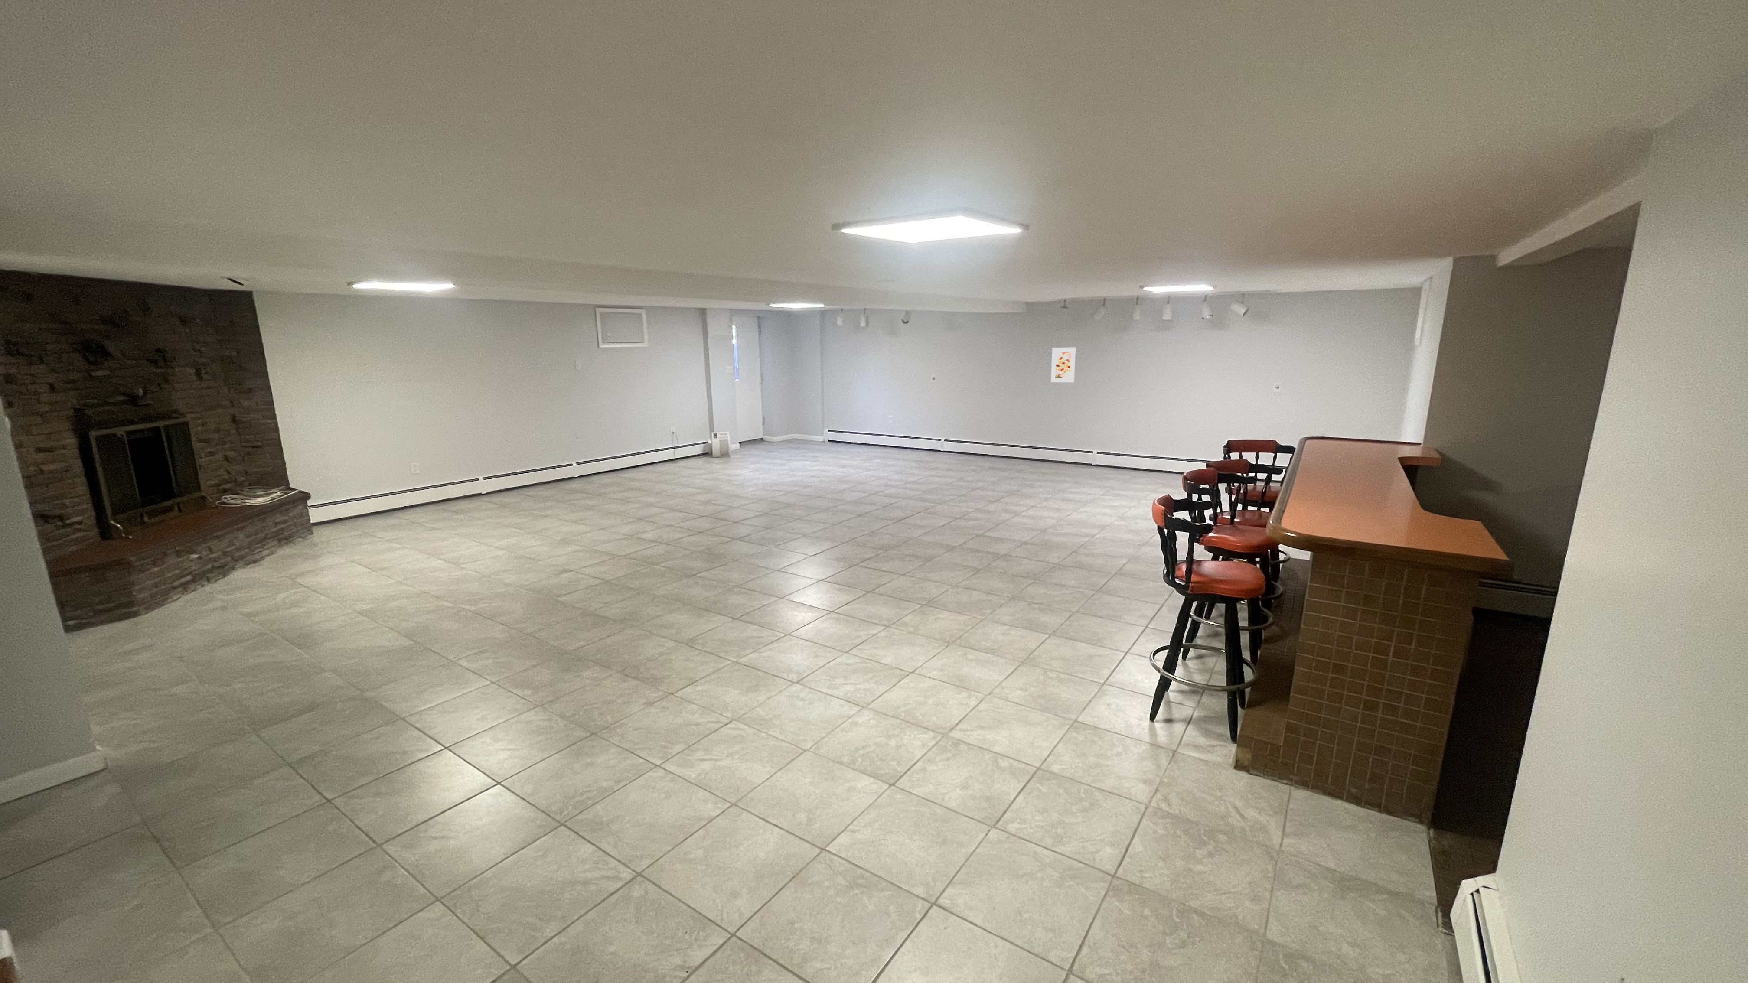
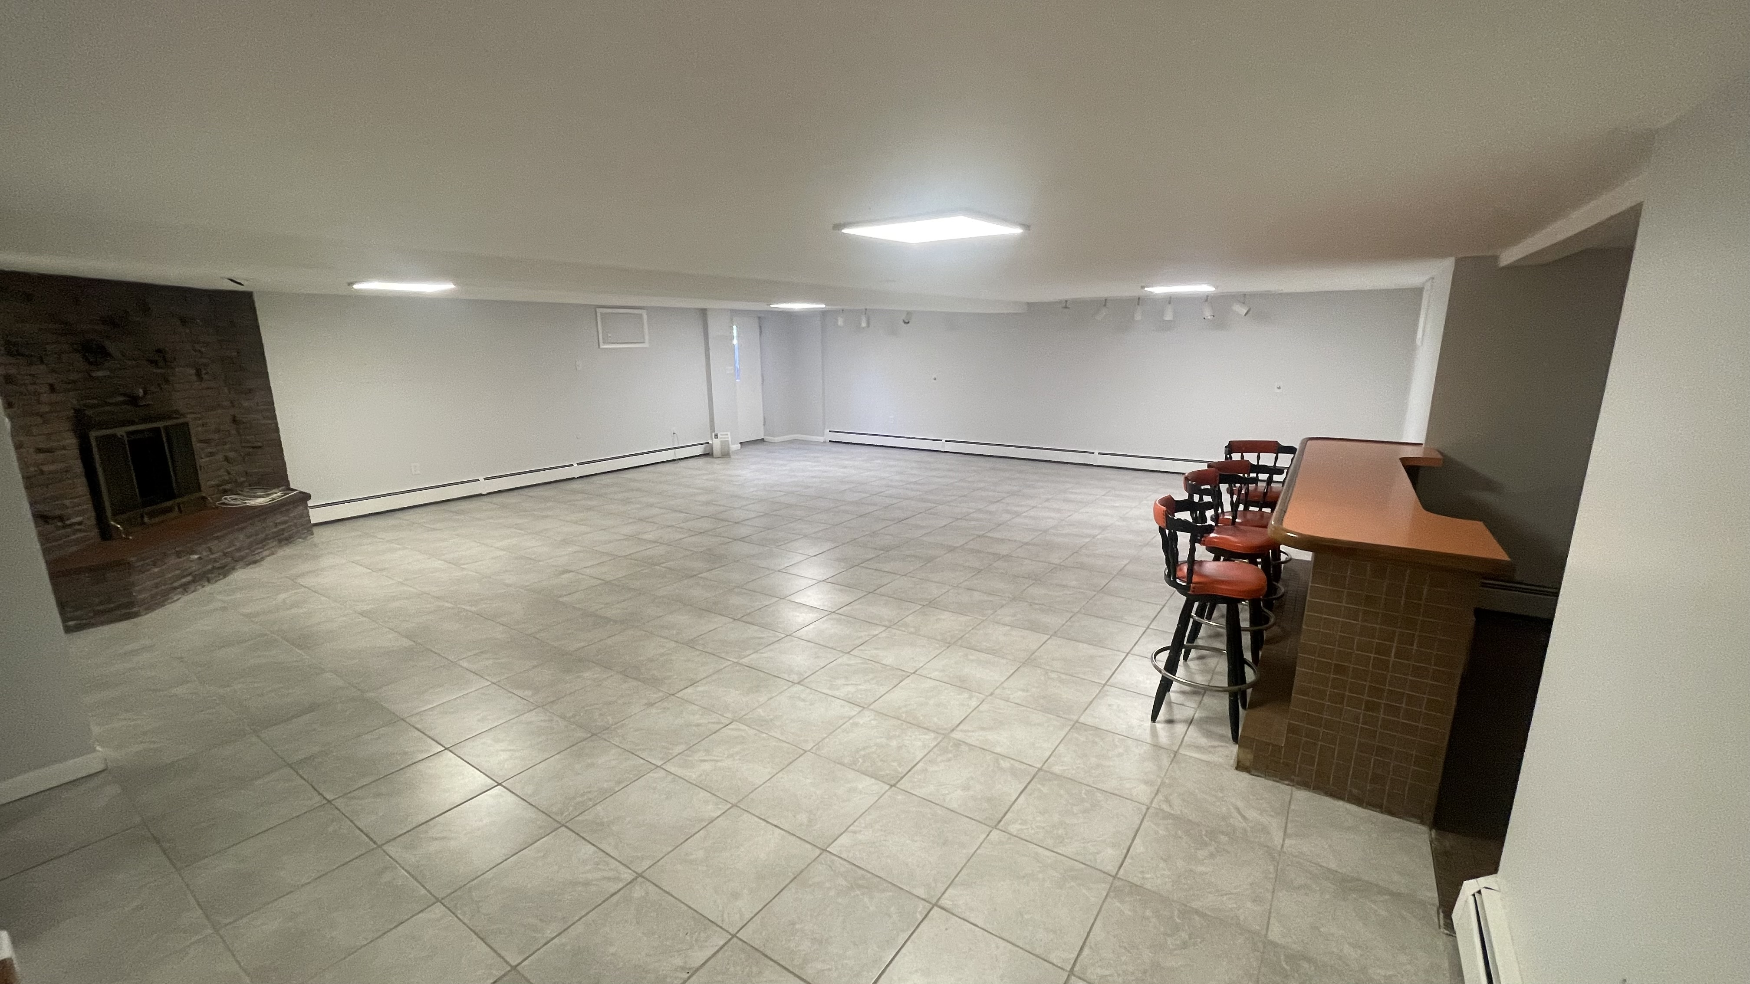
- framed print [1050,347,1077,383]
